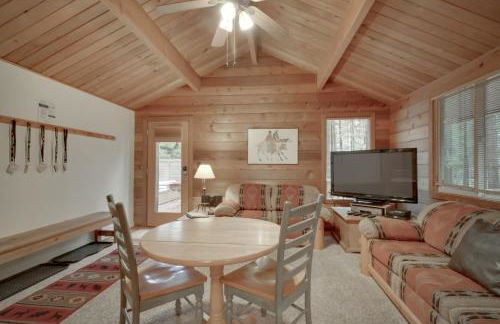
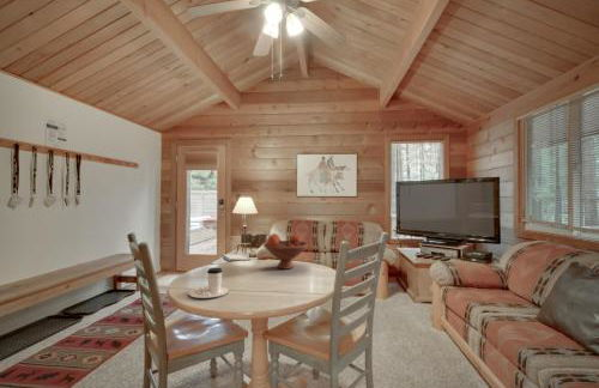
+ fruit bowl [262,232,309,271]
+ coffee cup [187,267,230,299]
